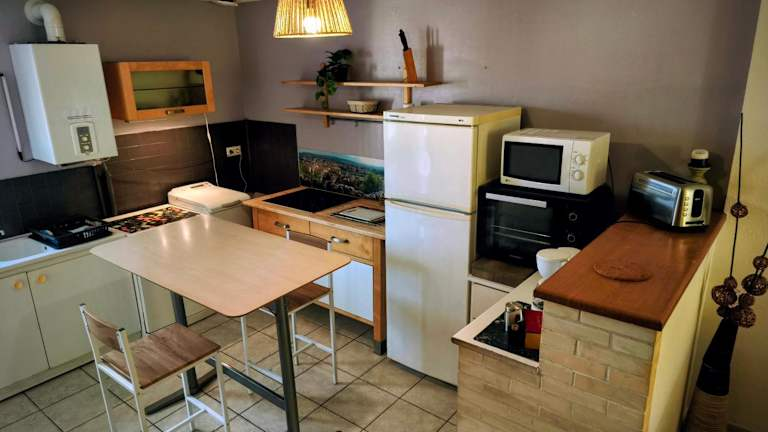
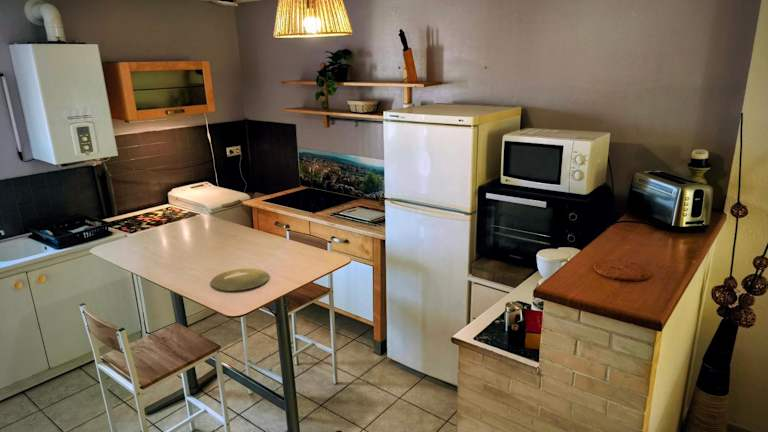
+ plate [210,268,270,292]
